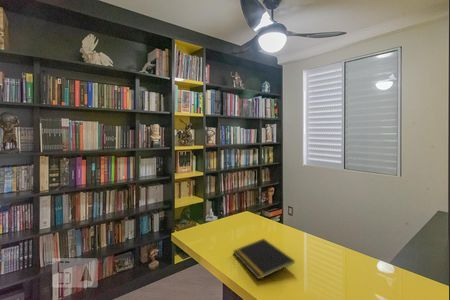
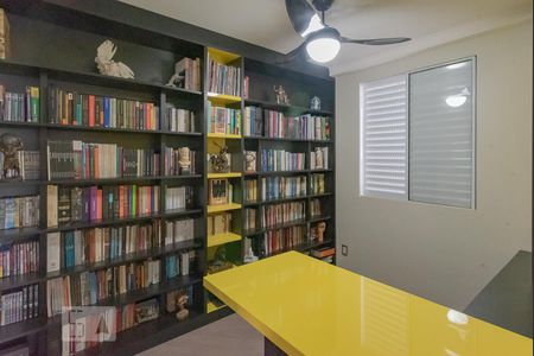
- notepad [232,238,296,281]
